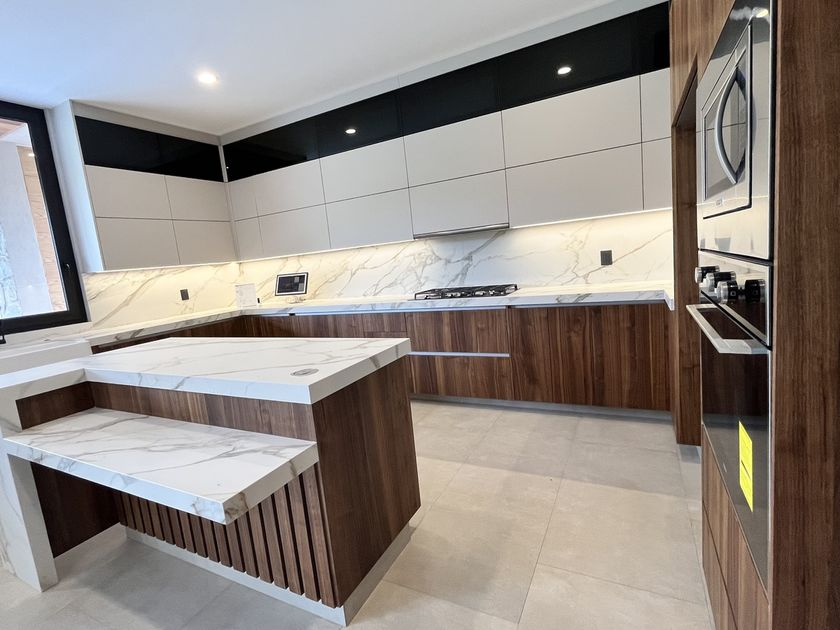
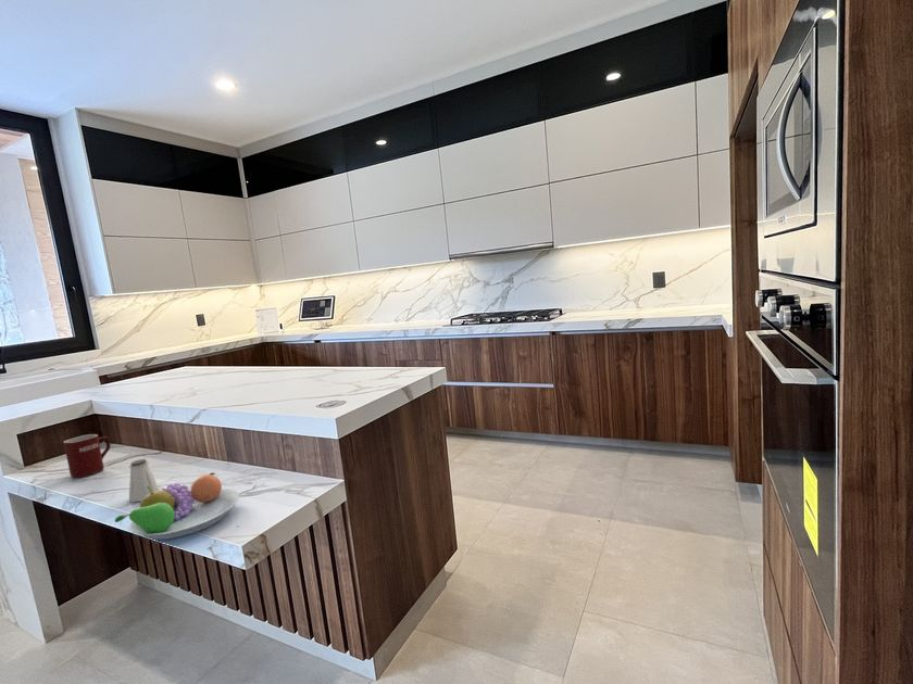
+ saltshaker [128,458,161,503]
+ fruit bowl [114,471,240,541]
+ mug [62,433,111,479]
